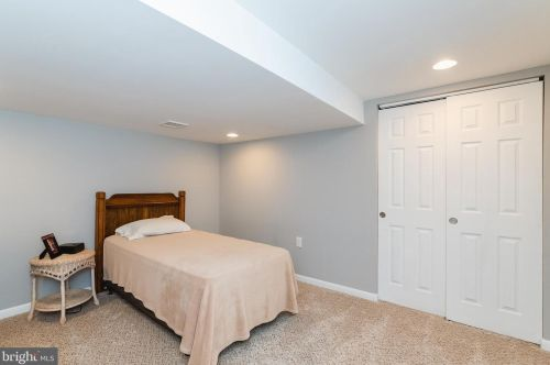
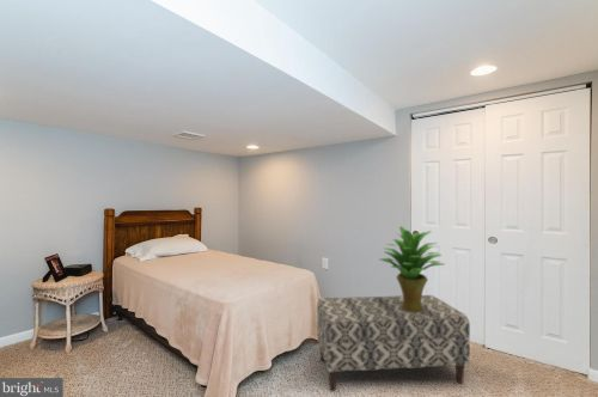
+ bench [316,294,471,392]
+ potted plant [378,225,446,312]
